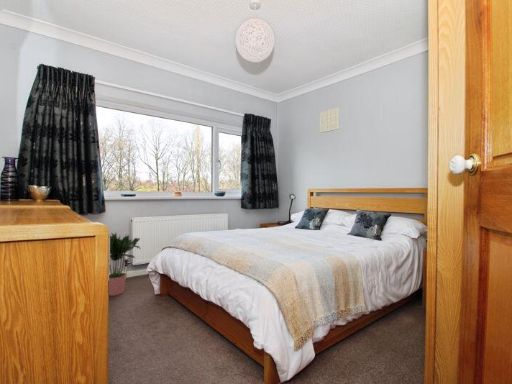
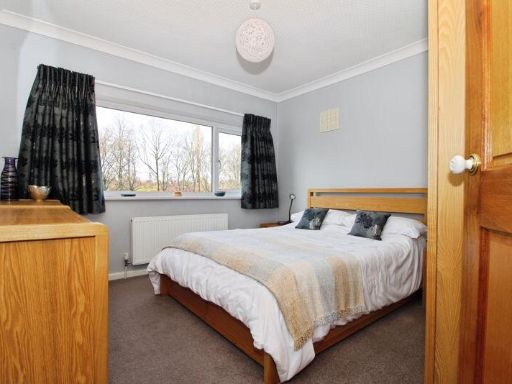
- potted plant [108,232,142,297]
